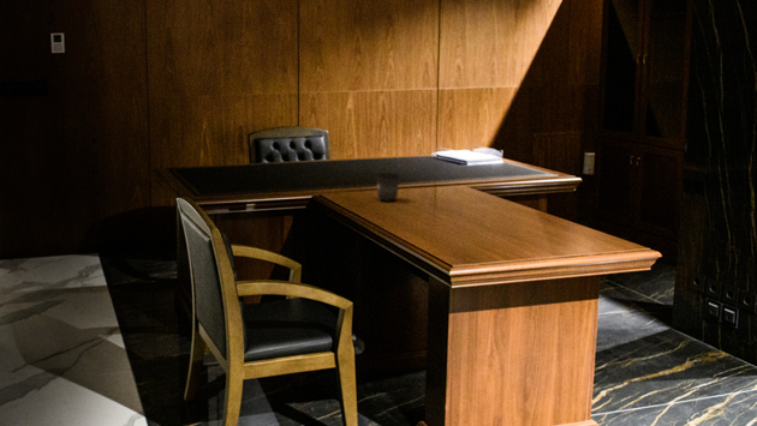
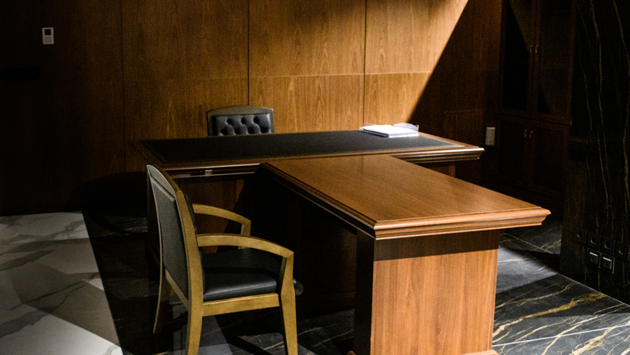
- mug [375,172,401,202]
